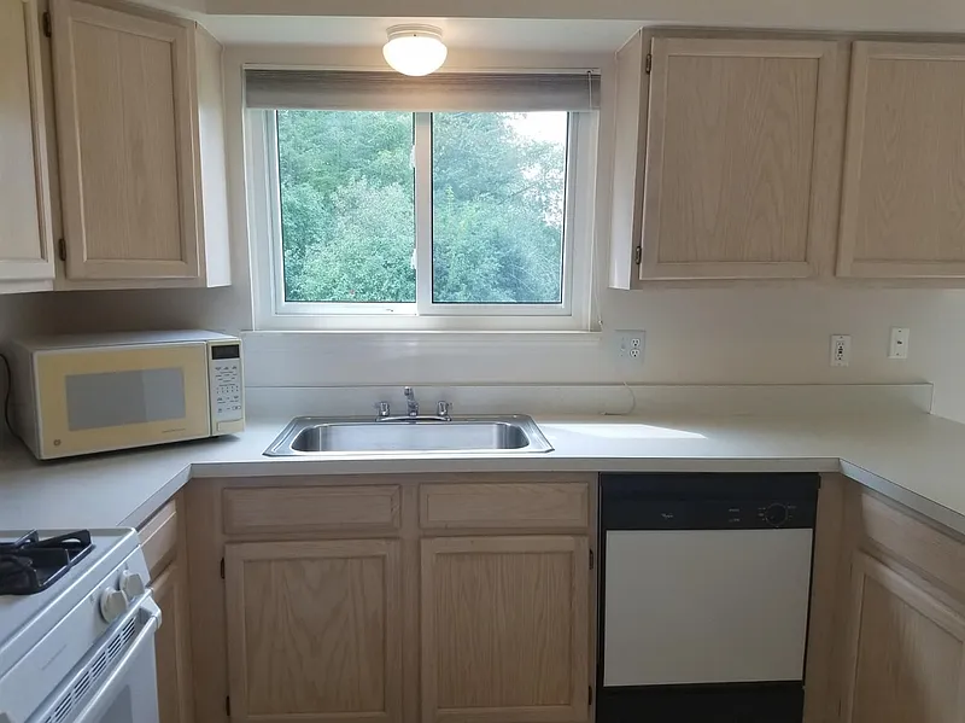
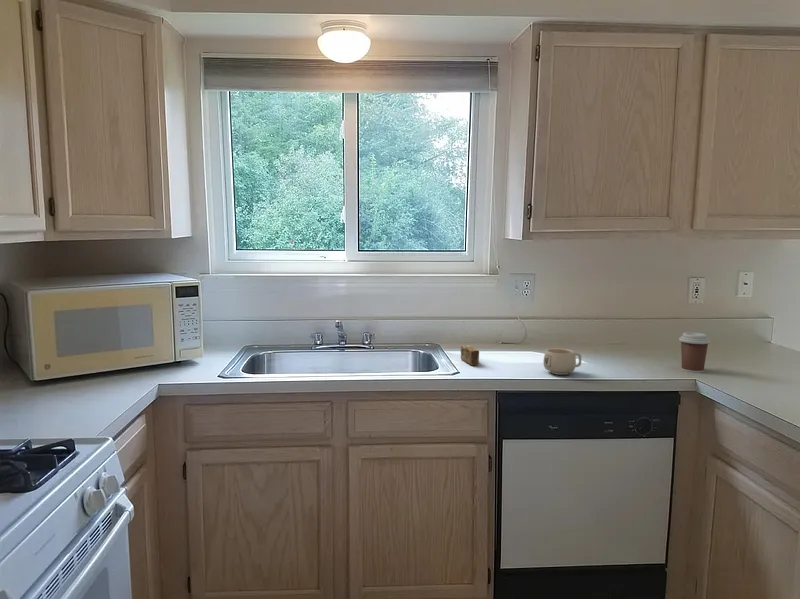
+ soap bar [460,344,480,366]
+ mug [543,347,583,376]
+ coffee cup [678,331,711,374]
